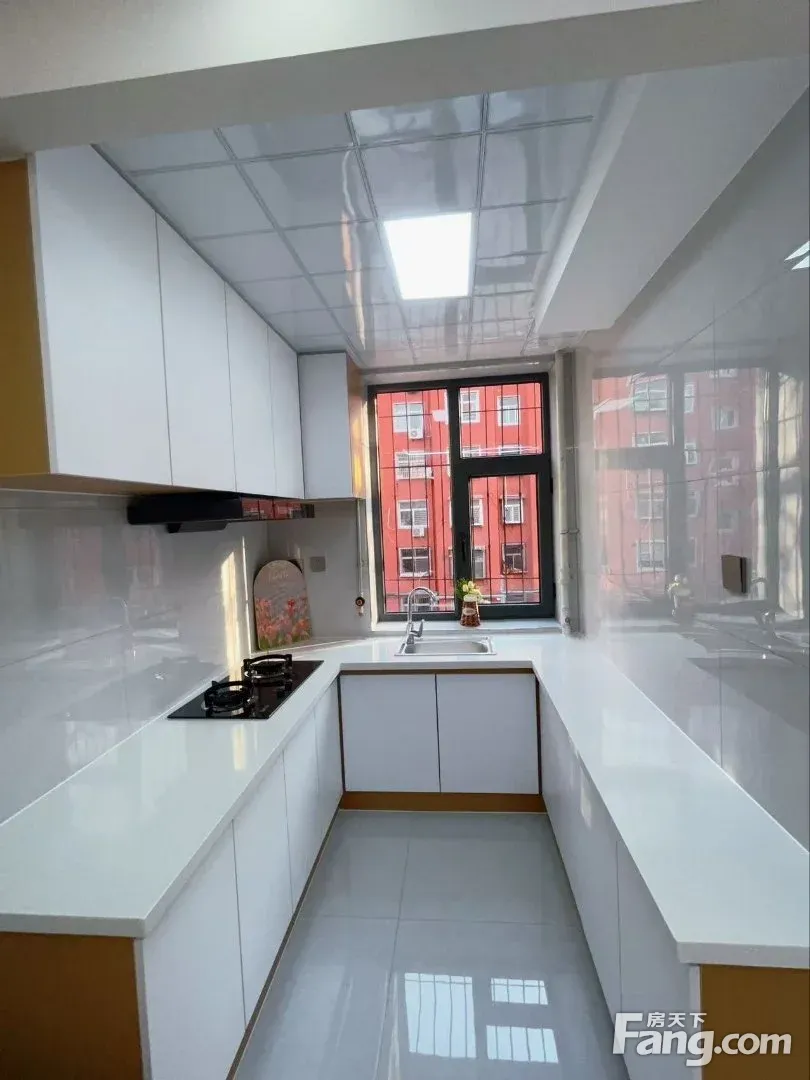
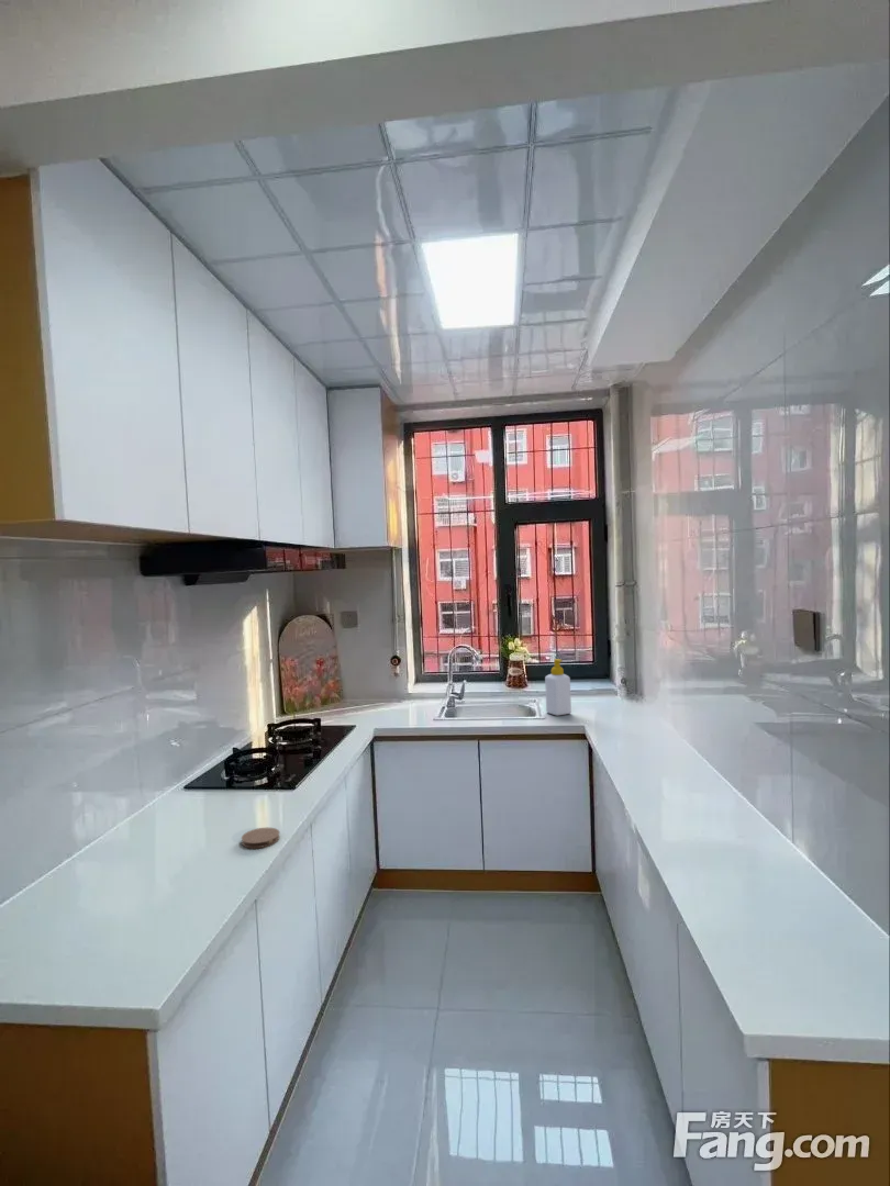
+ coaster [241,827,281,849]
+ soap bottle [544,658,572,716]
